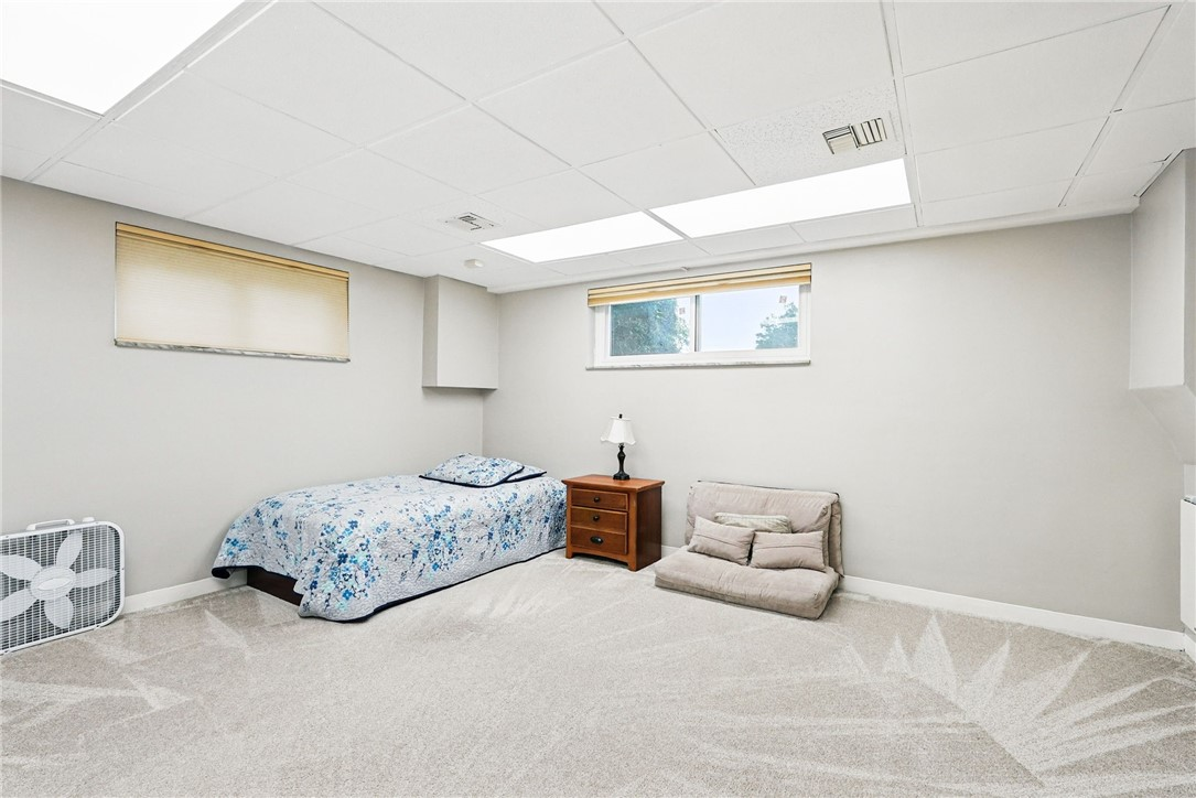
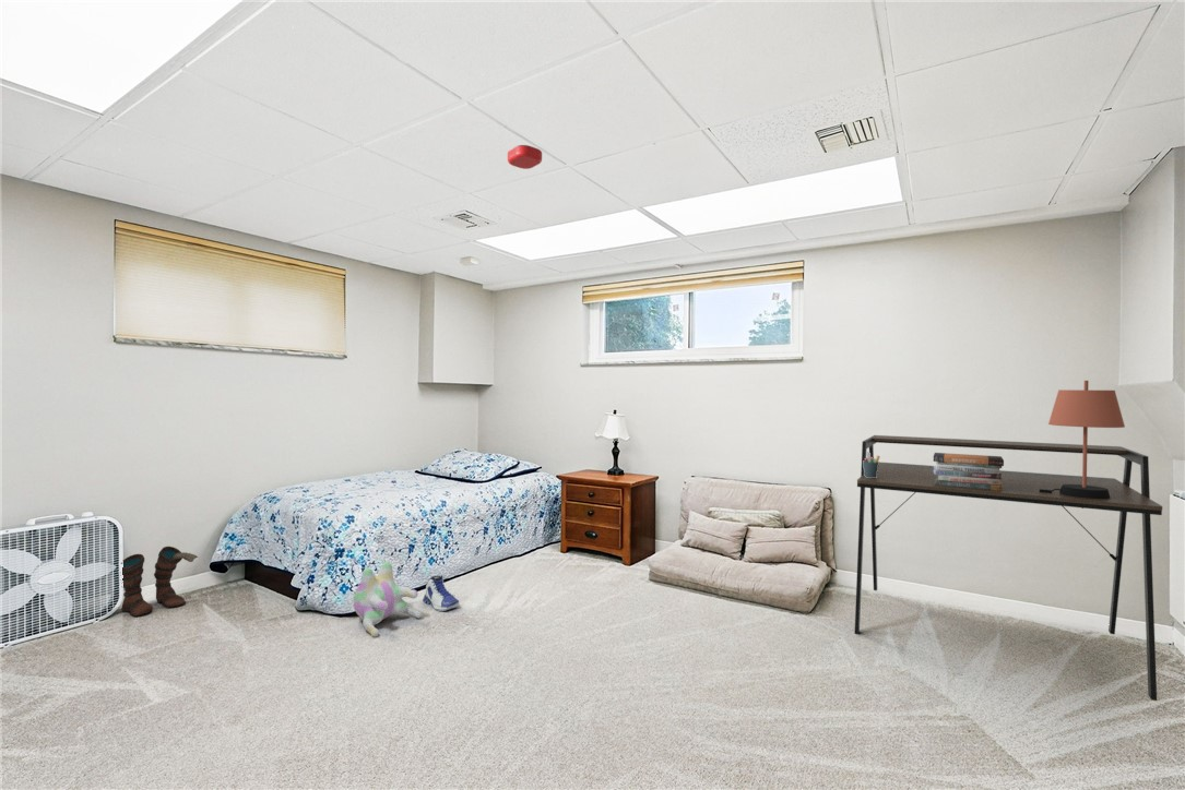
+ plush toy [352,561,424,638]
+ pen holder [863,452,881,478]
+ desk [854,434,1163,702]
+ sneaker [422,574,461,612]
+ smoke detector [507,144,543,170]
+ boots [120,546,199,619]
+ book stack [932,452,1005,491]
+ table lamp [1040,380,1126,499]
